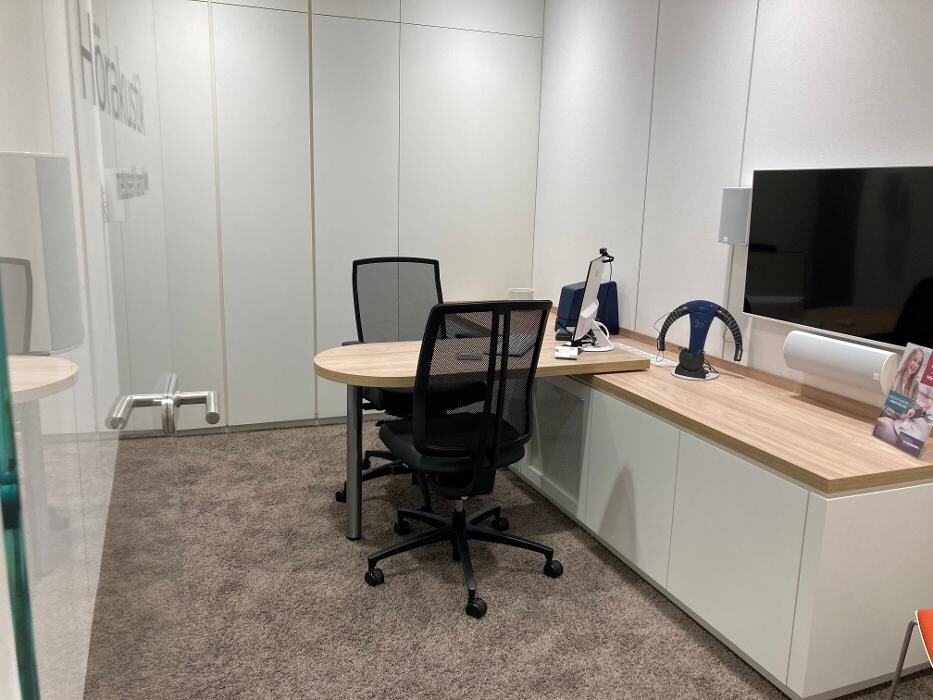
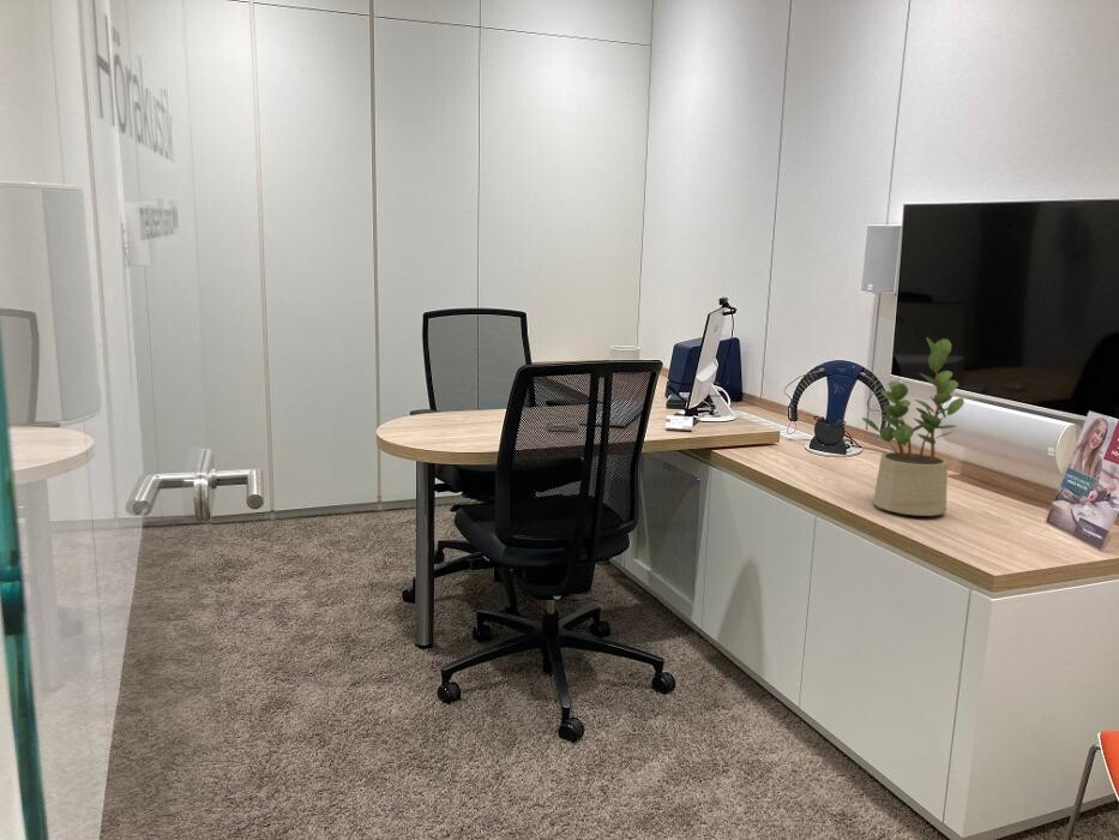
+ potted plant [861,336,965,517]
